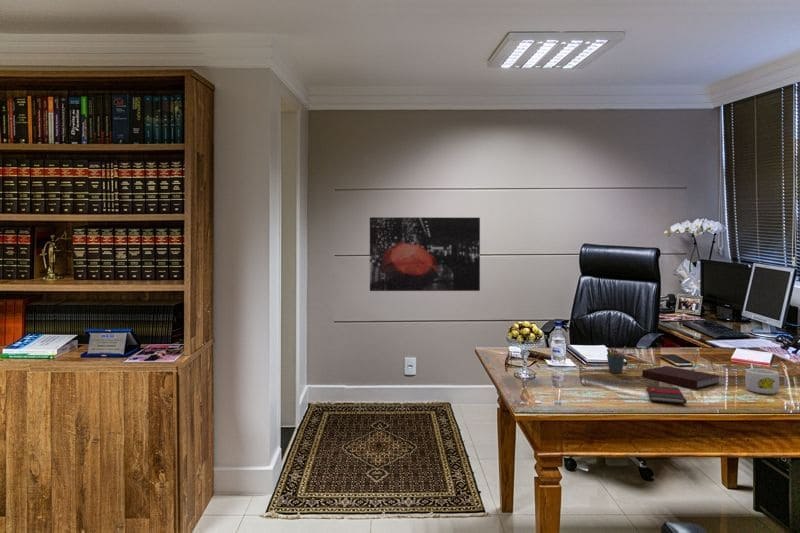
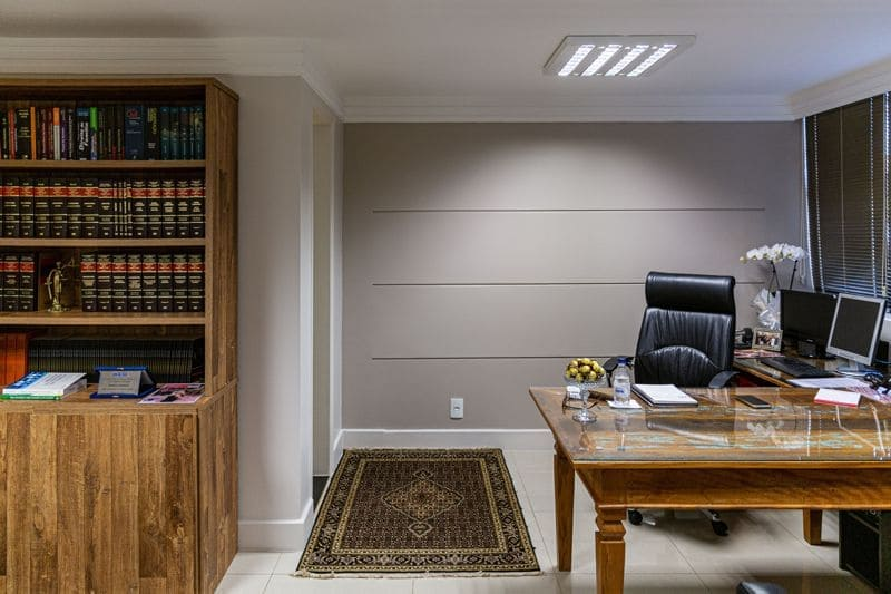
- pen holder [606,346,626,374]
- wall art [369,216,481,292]
- mug [744,368,787,395]
- book [645,384,688,405]
- notebook [641,365,722,389]
